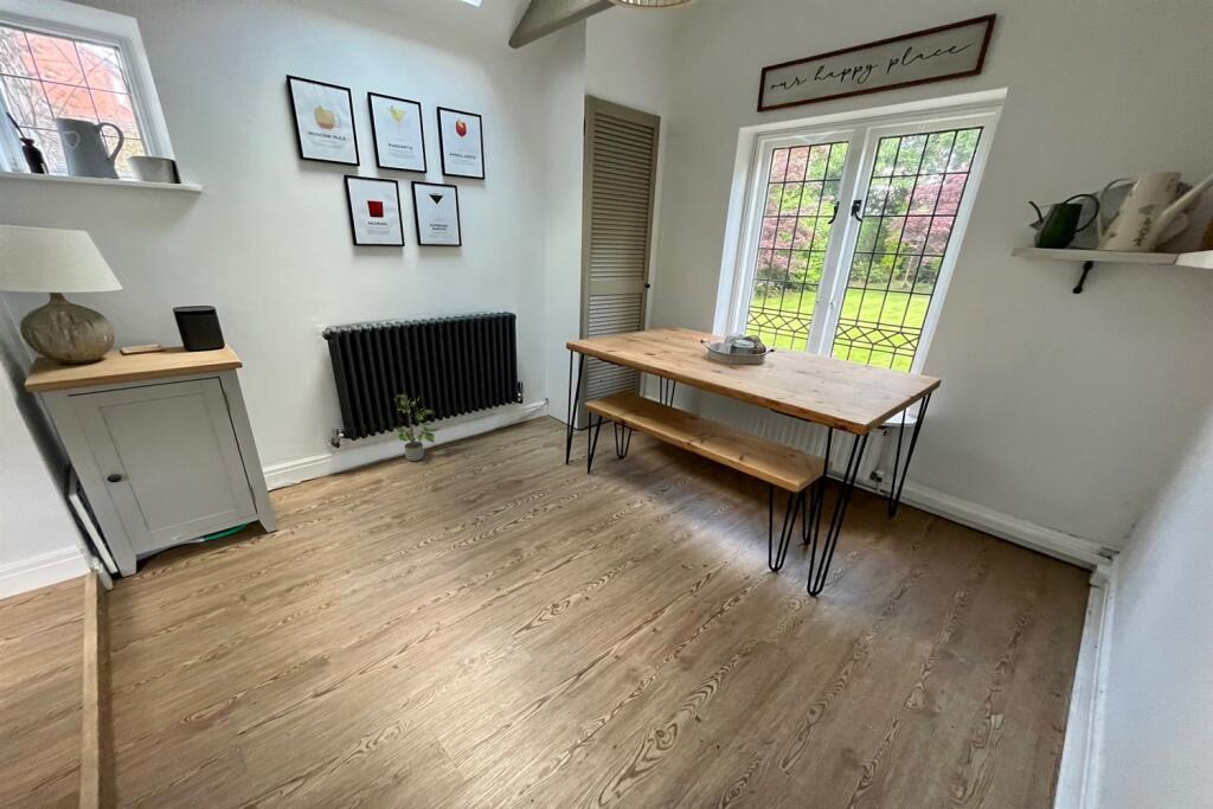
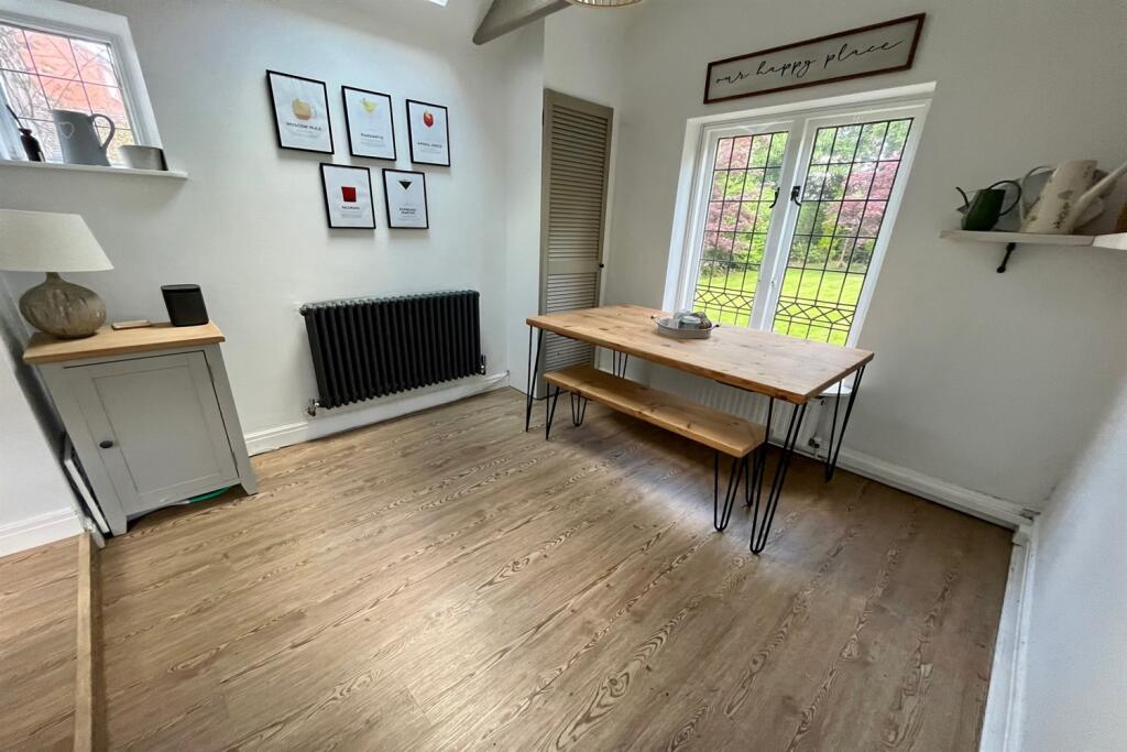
- potted plant [392,393,441,462]
